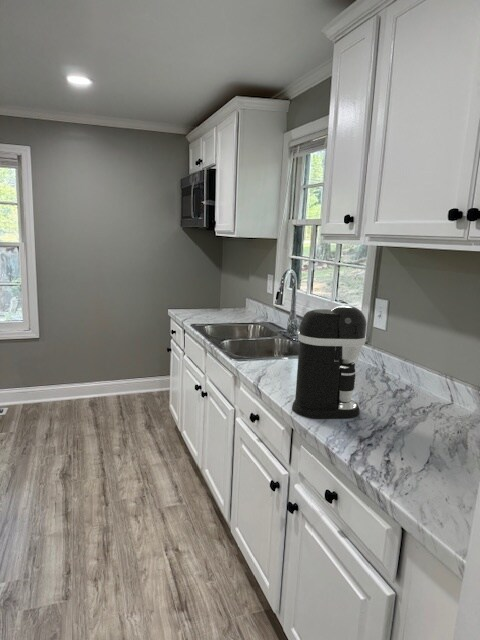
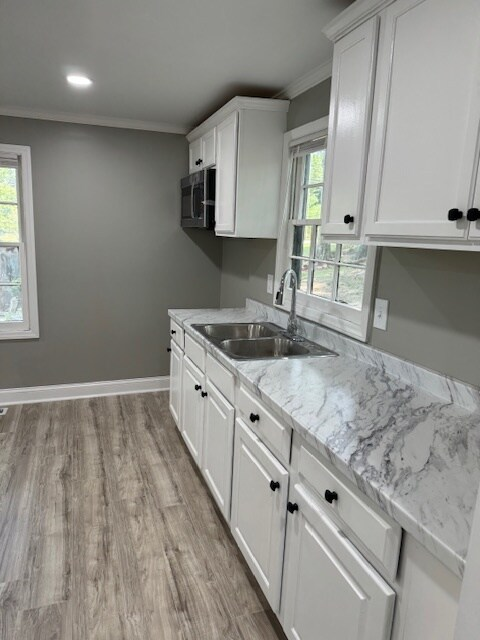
- coffee maker [291,304,368,419]
